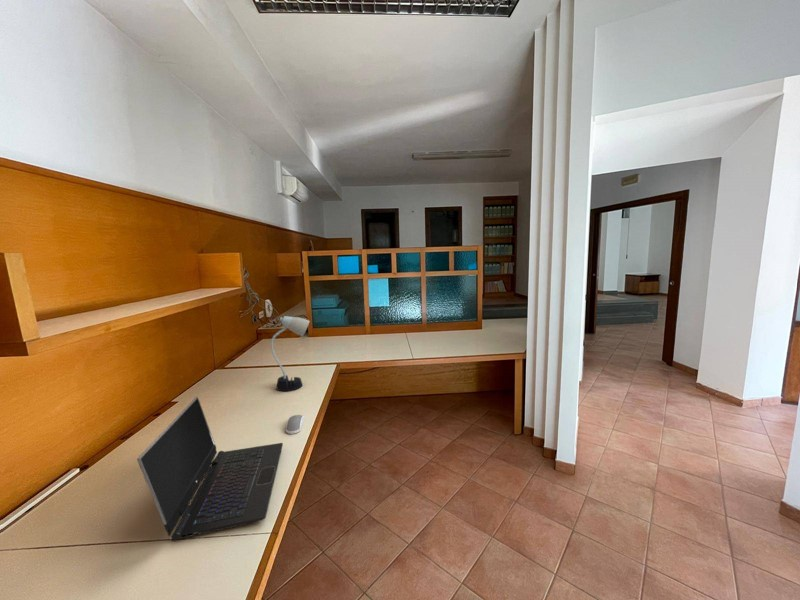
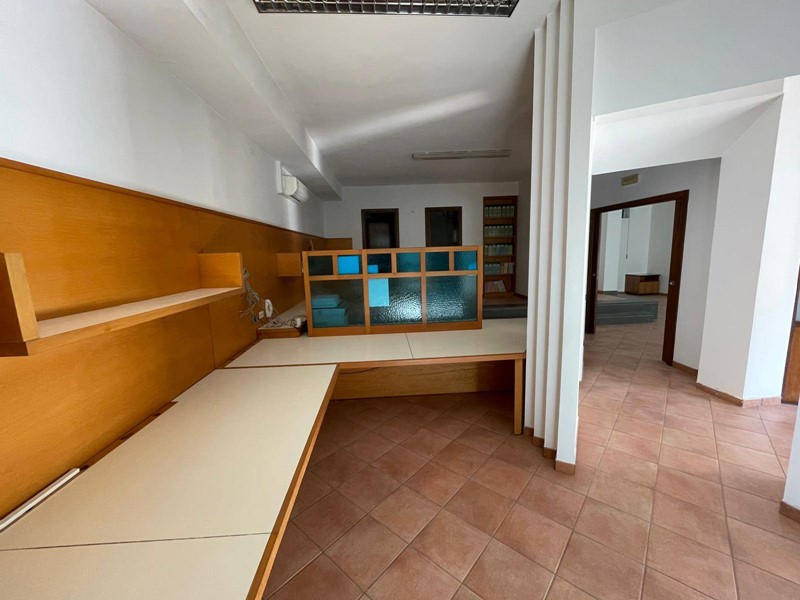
- laptop computer [136,396,284,541]
- desk lamp [270,315,311,392]
- computer mouse [285,414,306,435]
